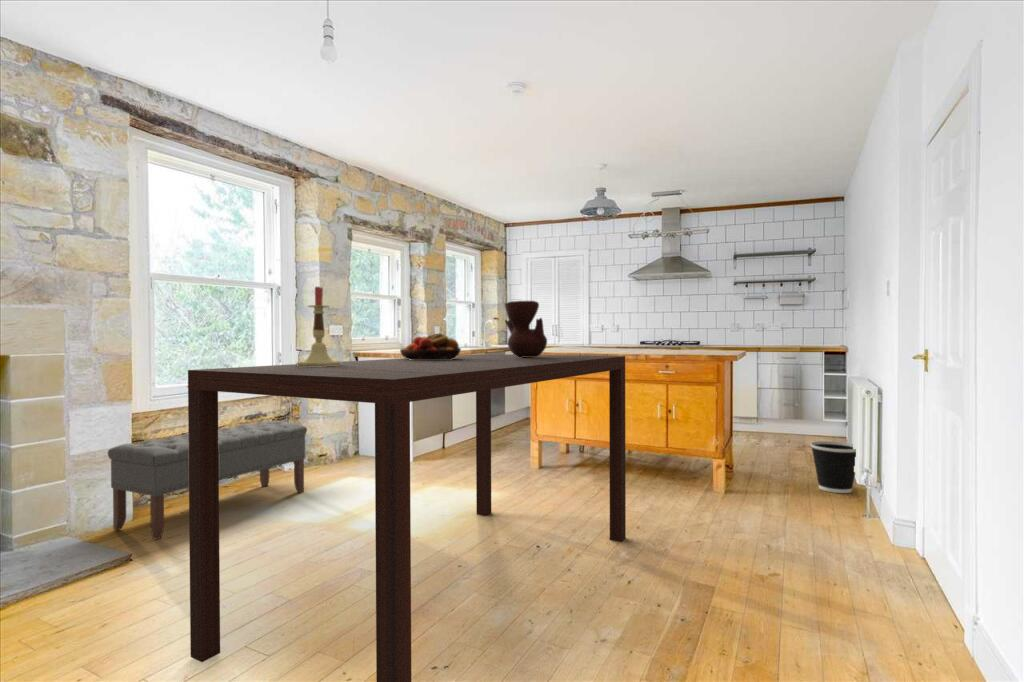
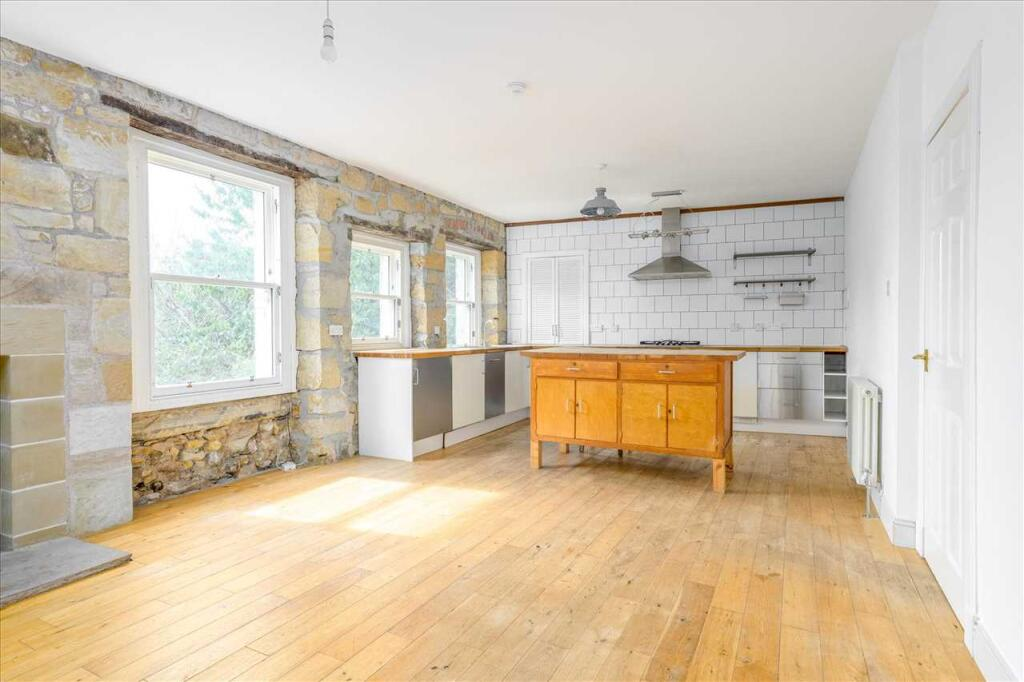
- dining table [187,353,627,682]
- fruit bowl [399,332,462,360]
- bench [107,420,308,541]
- candlestick [296,285,342,367]
- wastebasket [809,440,857,494]
- vase [504,300,548,358]
